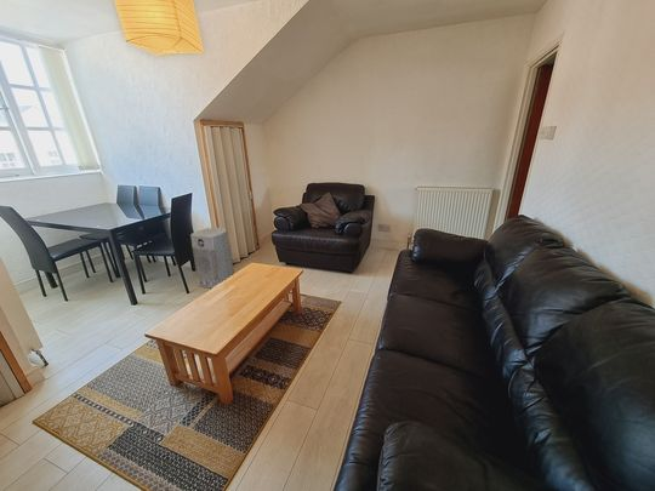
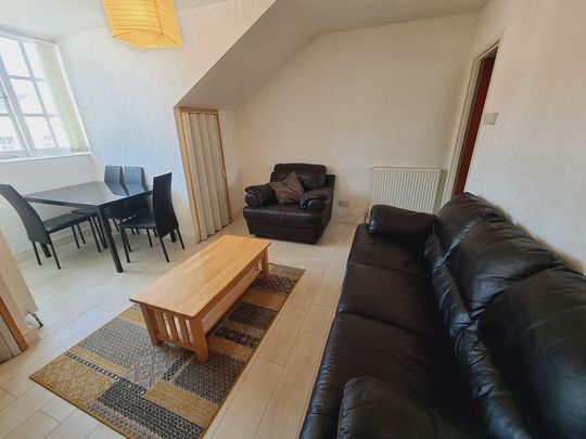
- air purifier [189,227,235,290]
